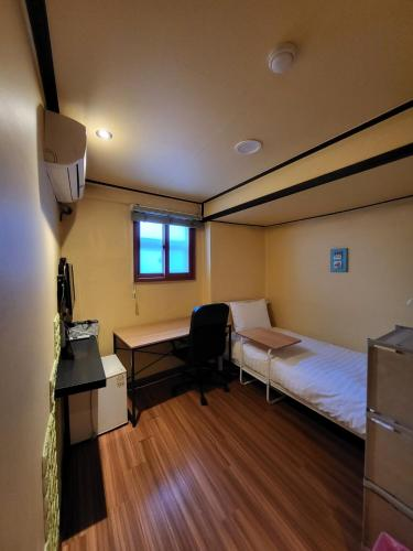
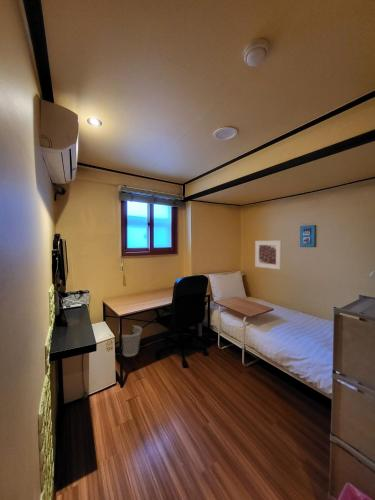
+ wastebasket [117,325,143,358]
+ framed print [254,239,282,271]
